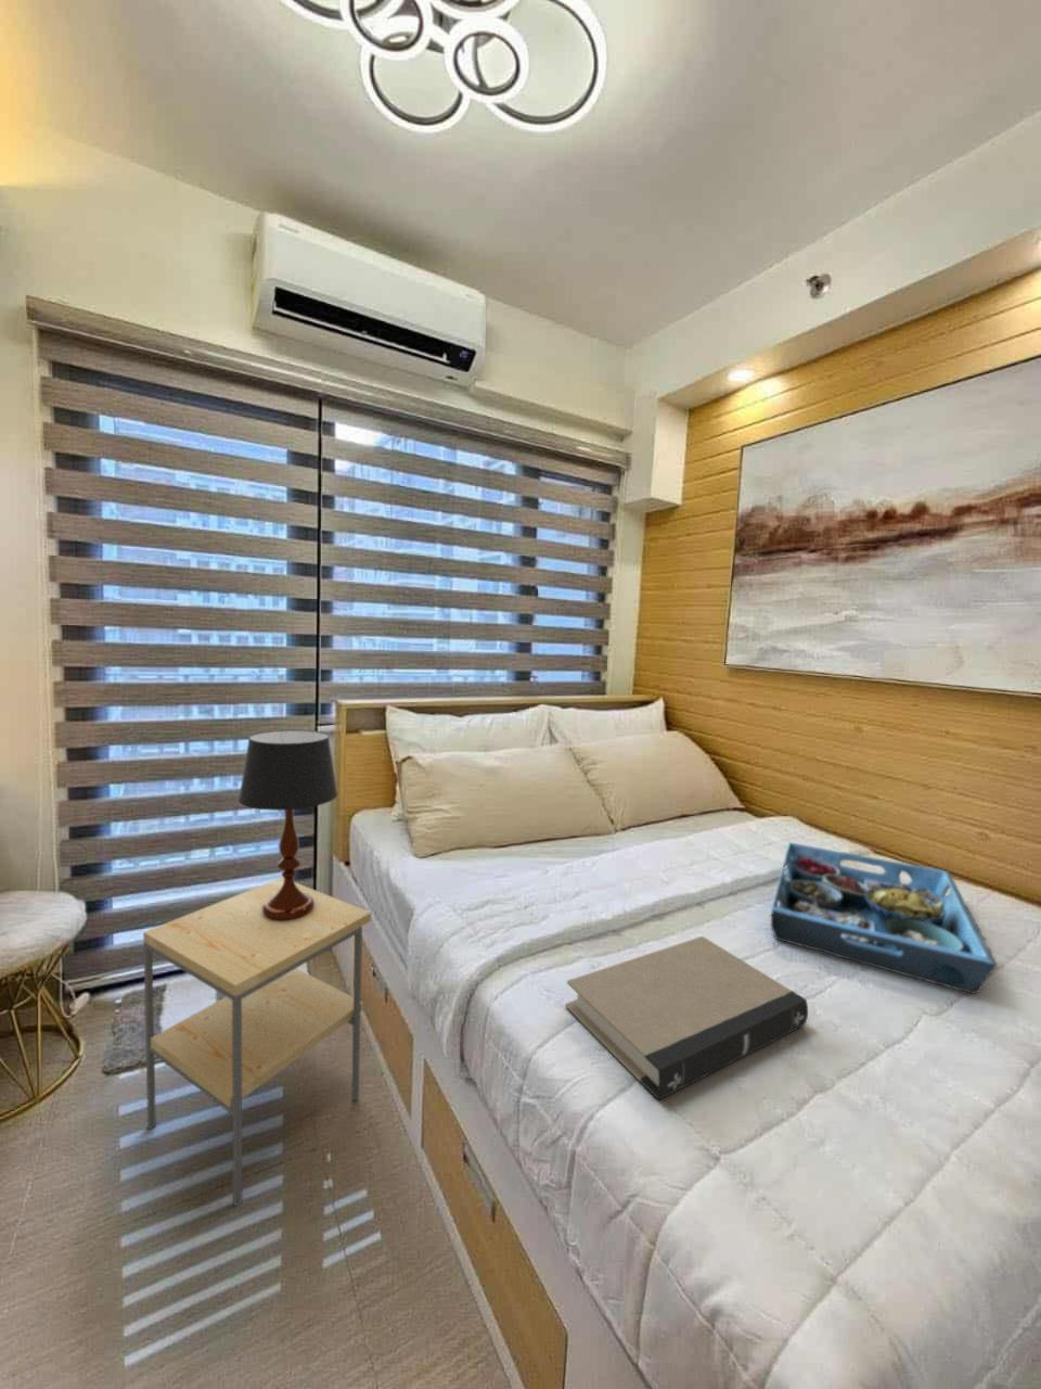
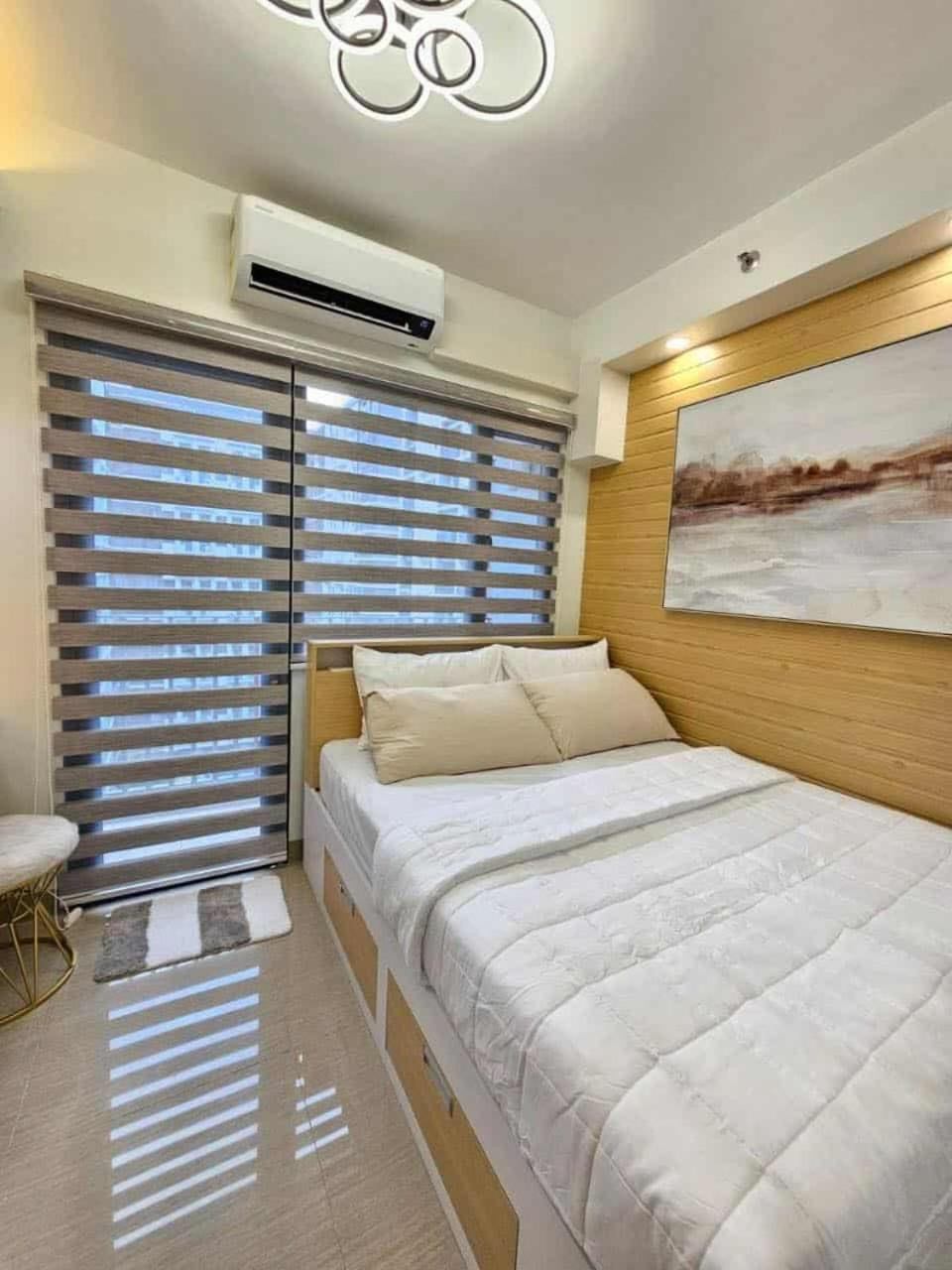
- side table [142,877,372,1207]
- table lamp [237,729,338,921]
- serving tray [770,841,997,995]
- book [564,935,809,1101]
